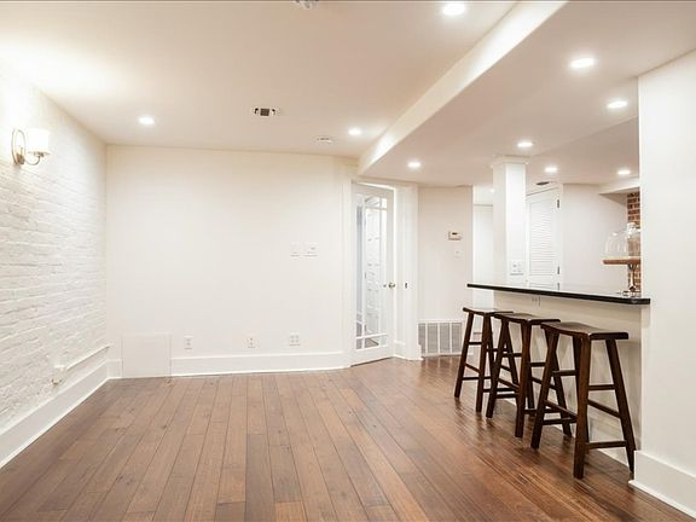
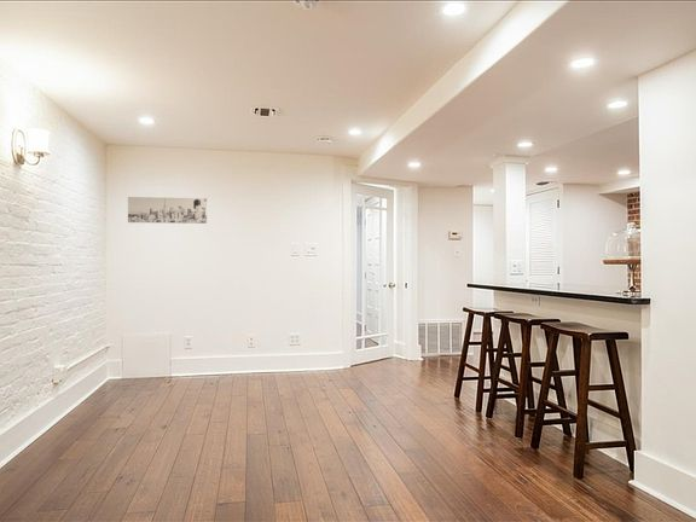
+ wall art [127,196,208,225]
